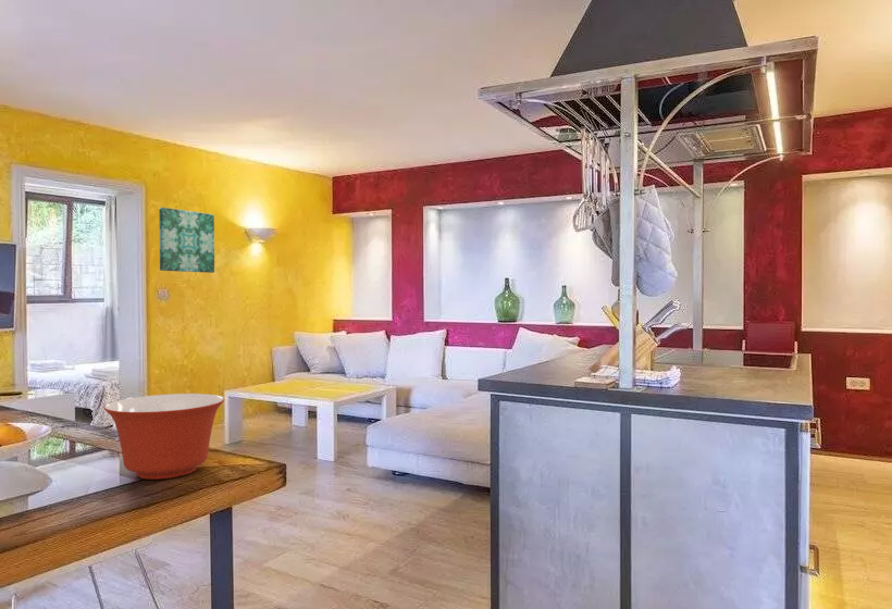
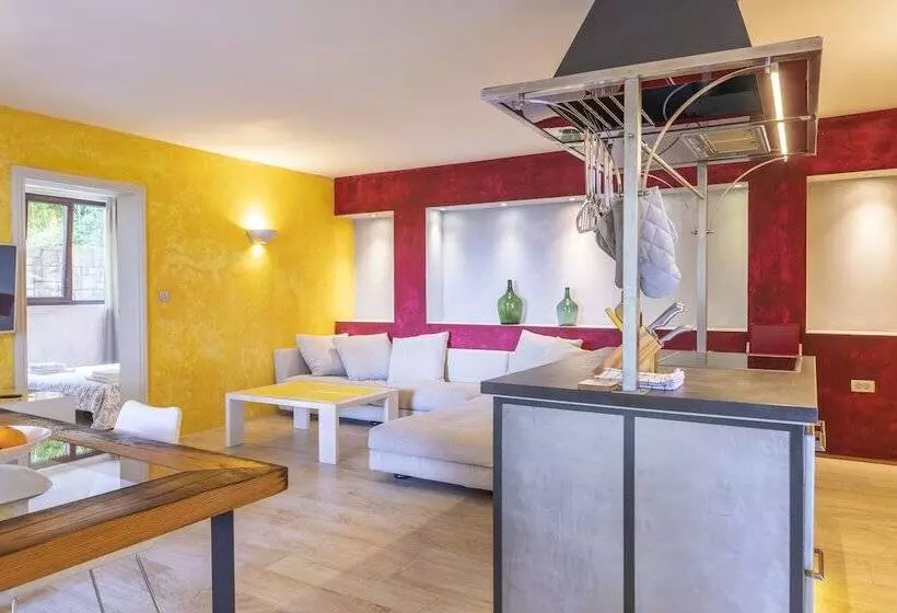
- wall art [158,207,215,274]
- mixing bowl [102,393,225,481]
